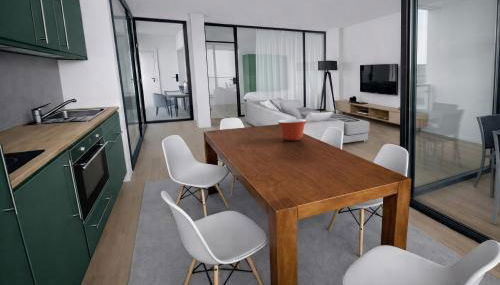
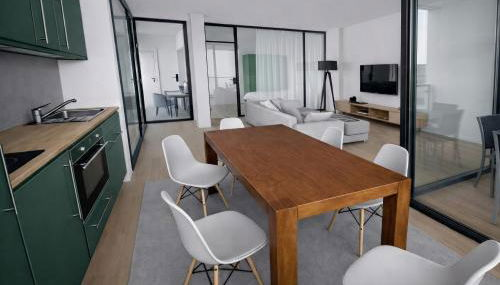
- mixing bowl [276,118,308,141]
